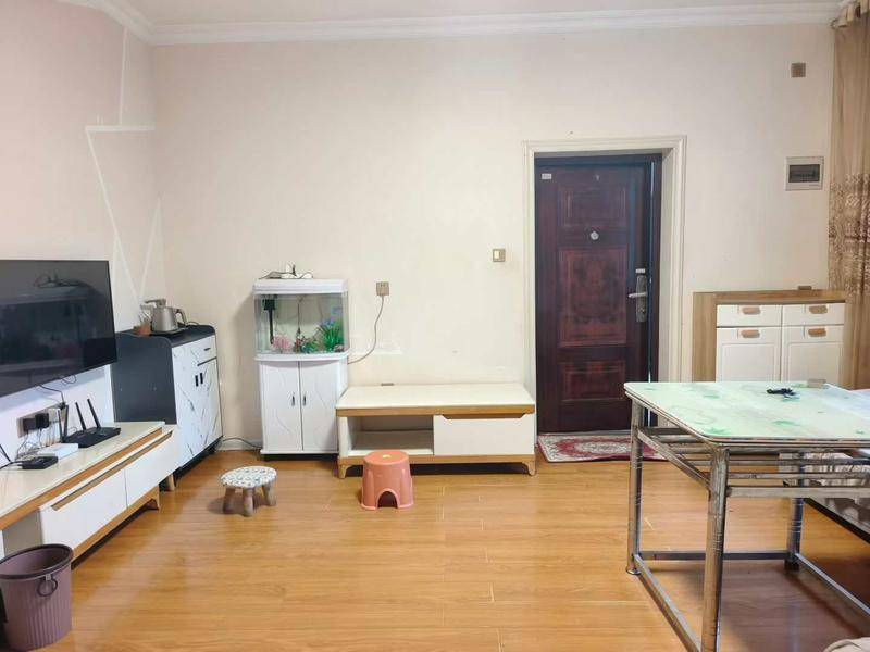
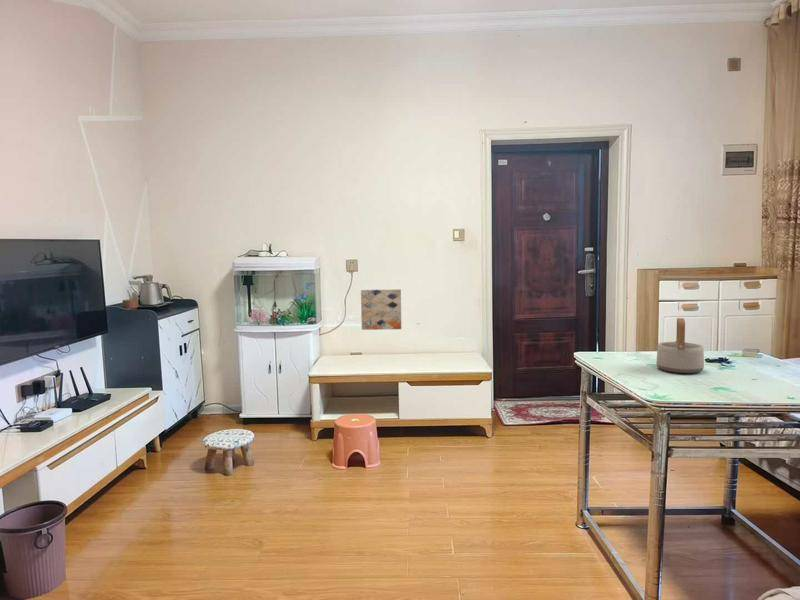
+ wall art [360,288,402,331]
+ teapot [655,317,705,374]
